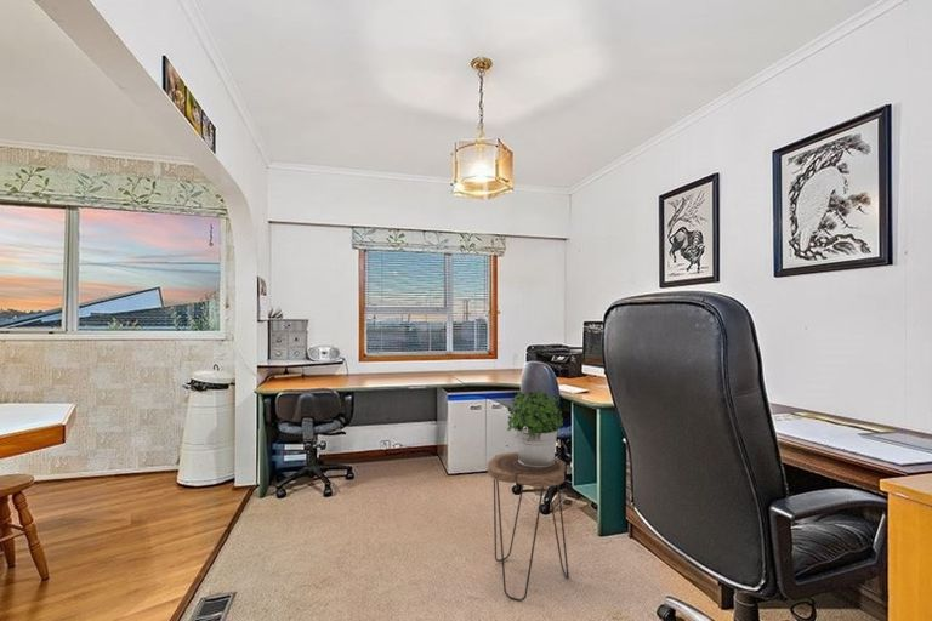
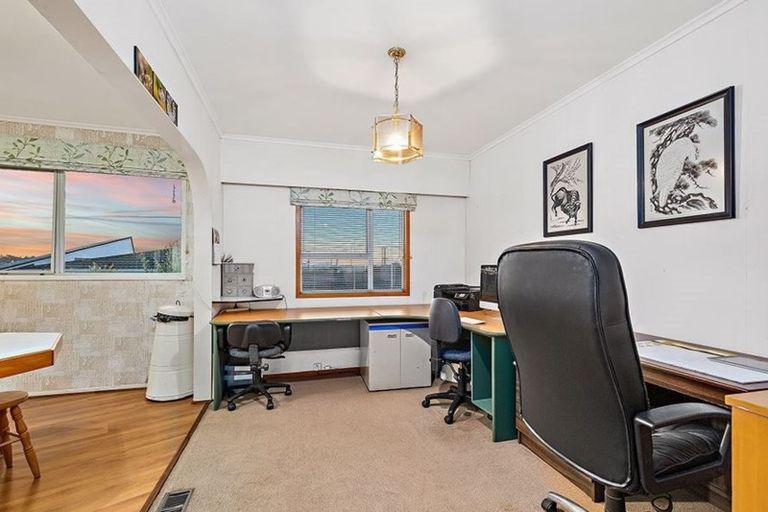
- side table [487,451,570,603]
- potted plant [506,388,564,468]
